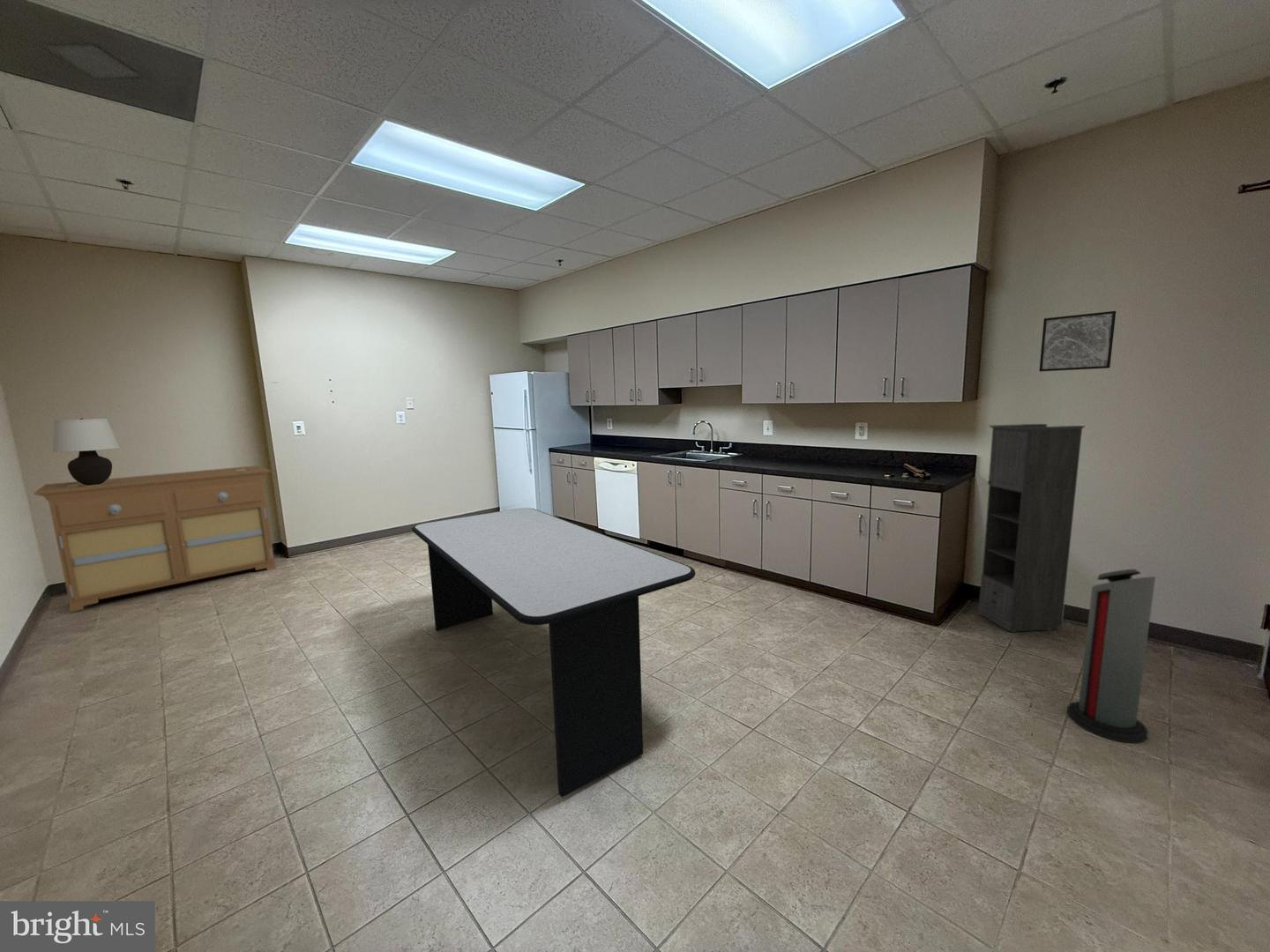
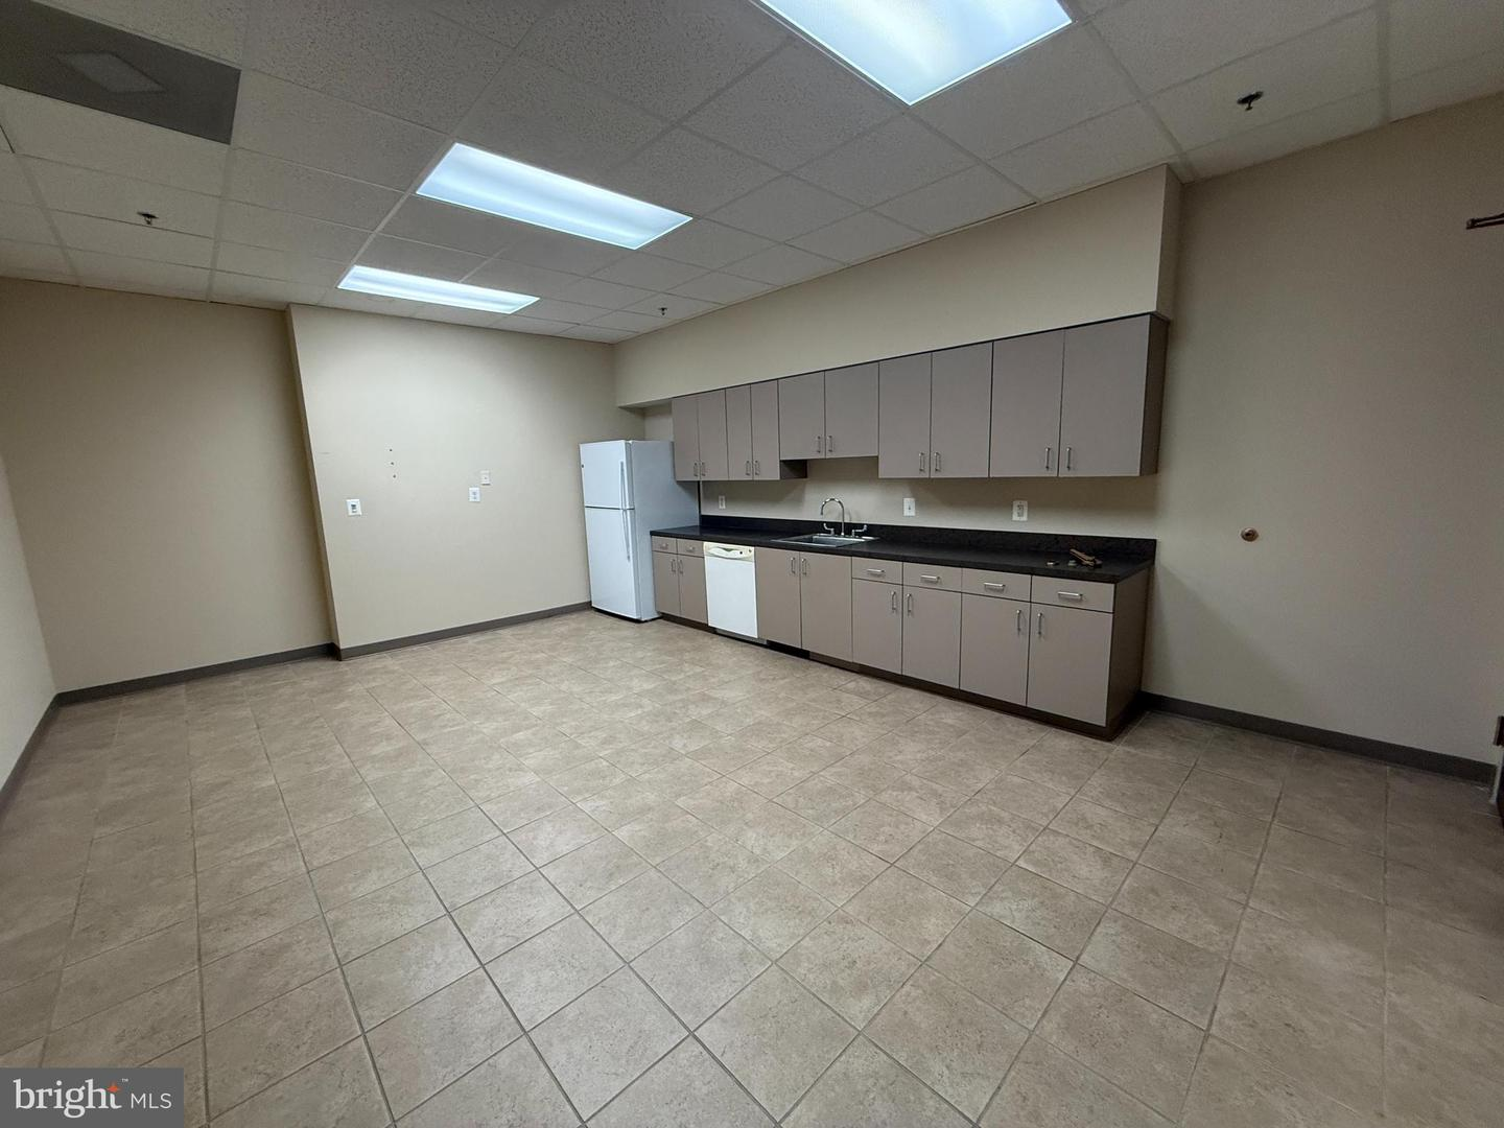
- sideboard [33,465,278,613]
- storage cabinet [977,423,1086,633]
- air purifier [1066,569,1156,744]
- dining table [411,507,697,799]
- table lamp [51,418,121,486]
- wall art [1038,310,1117,372]
